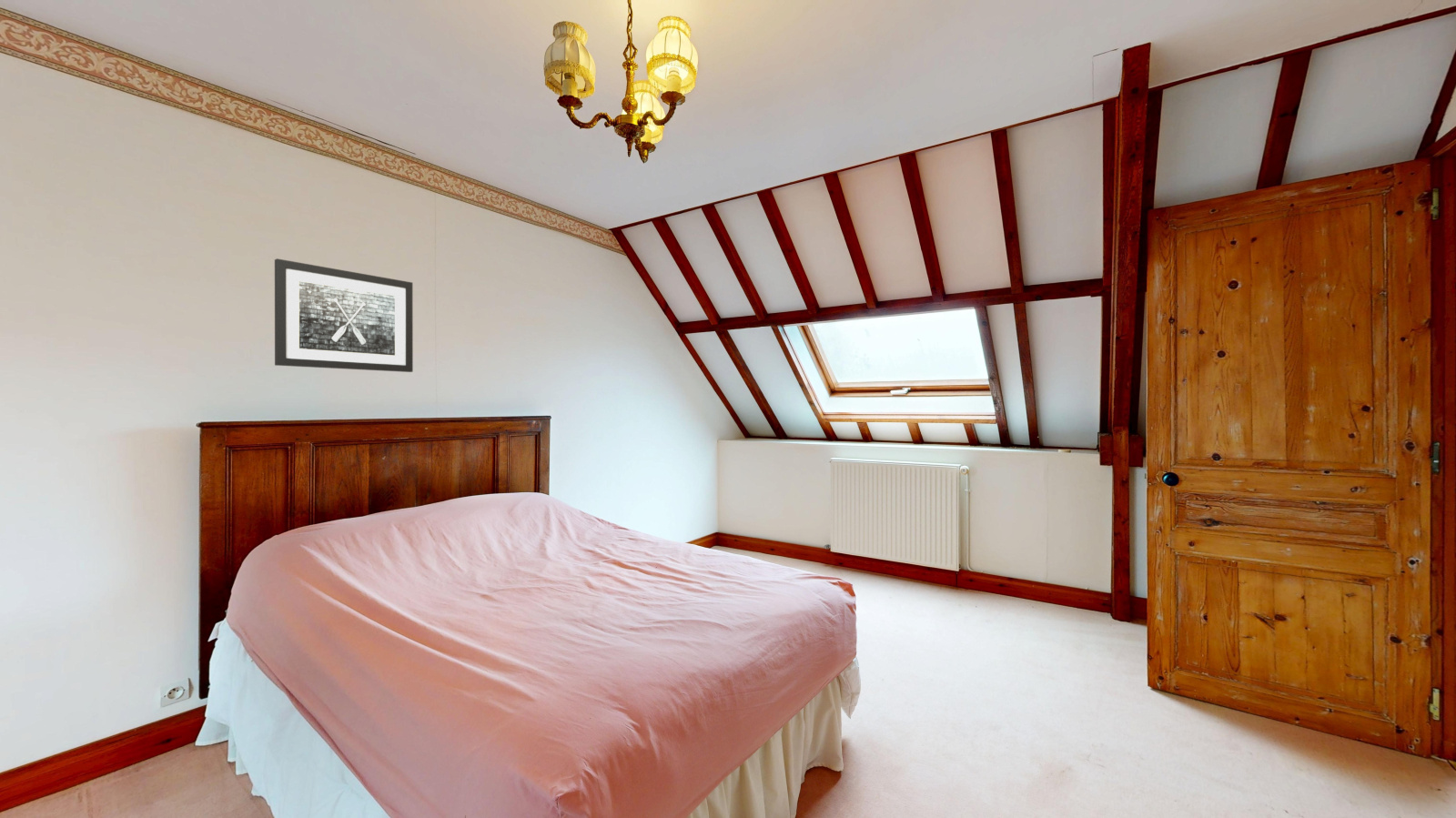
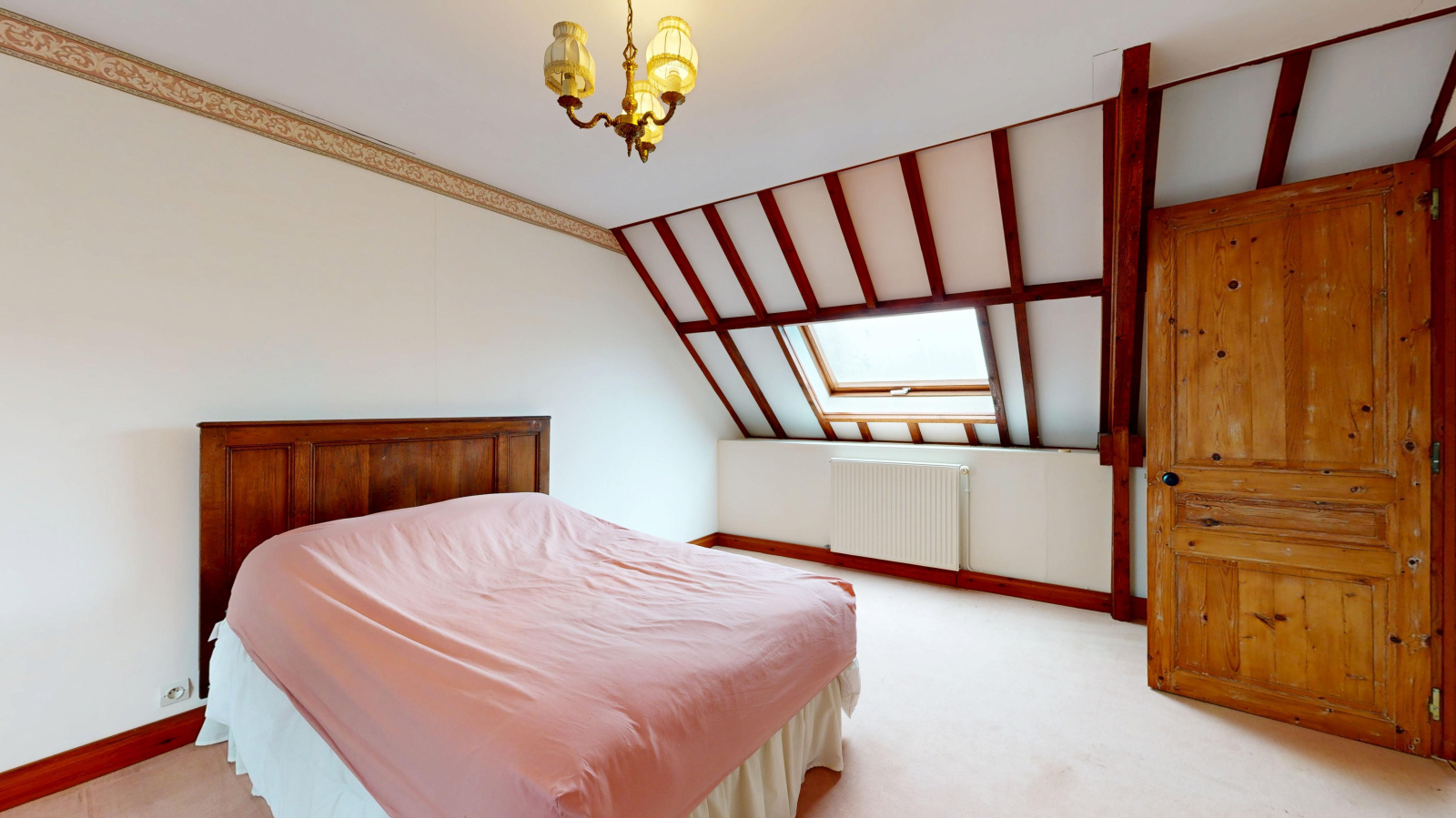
- wall art [274,258,414,373]
